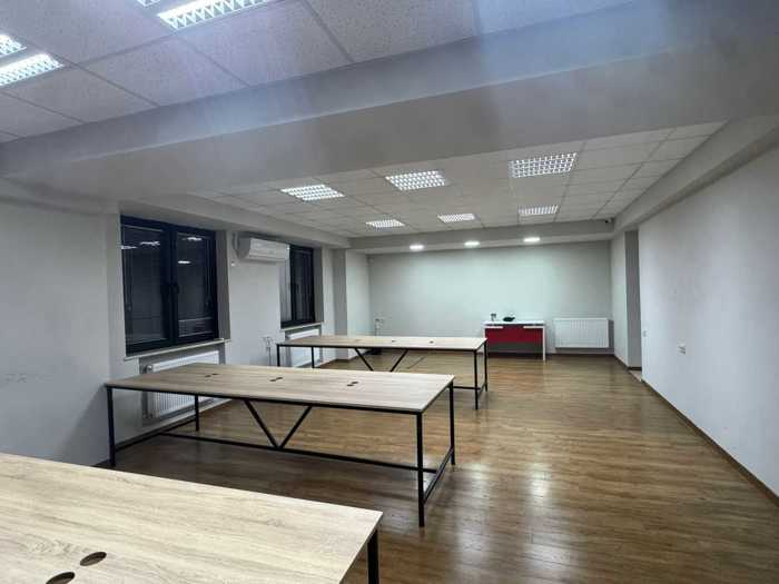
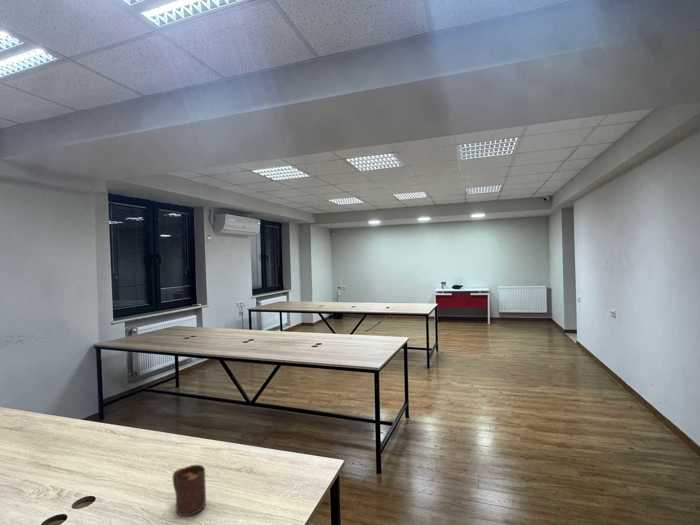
+ cup [172,464,207,517]
